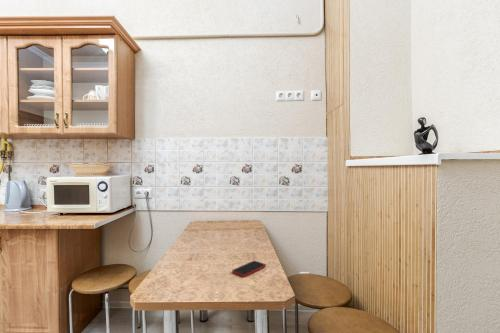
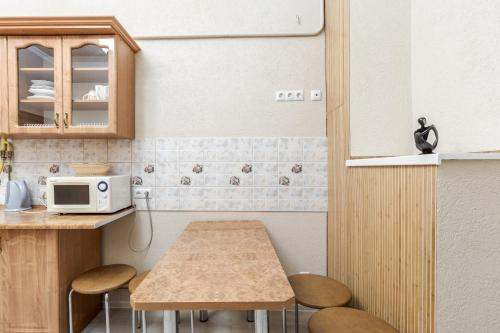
- smartphone [231,260,267,278]
